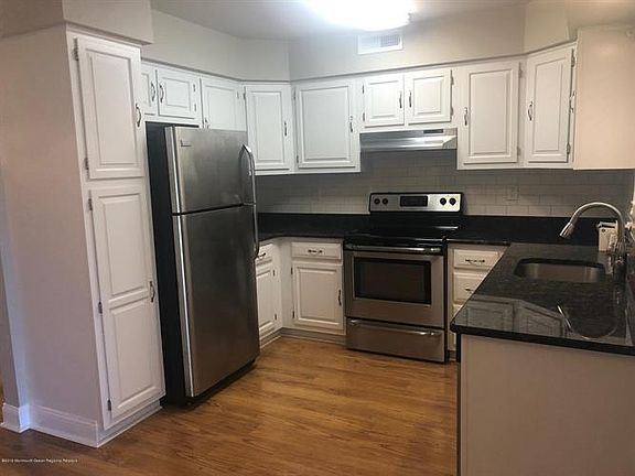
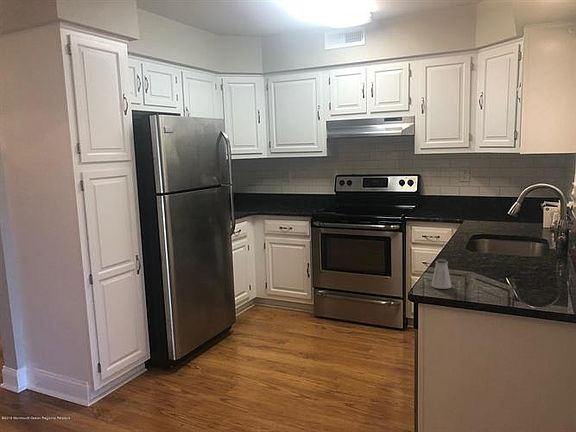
+ saltshaker [431,258,453,290]
